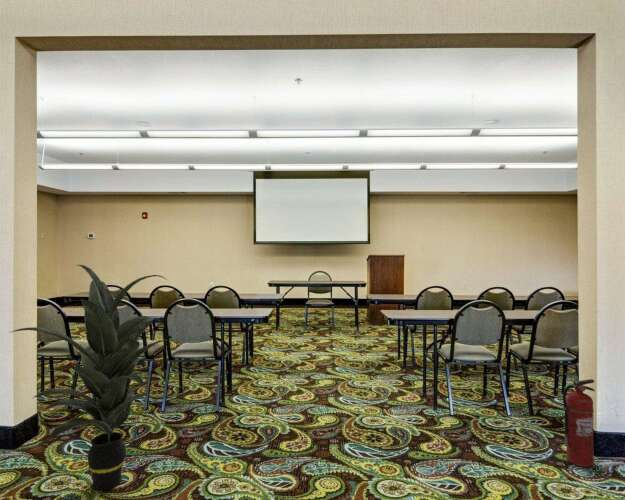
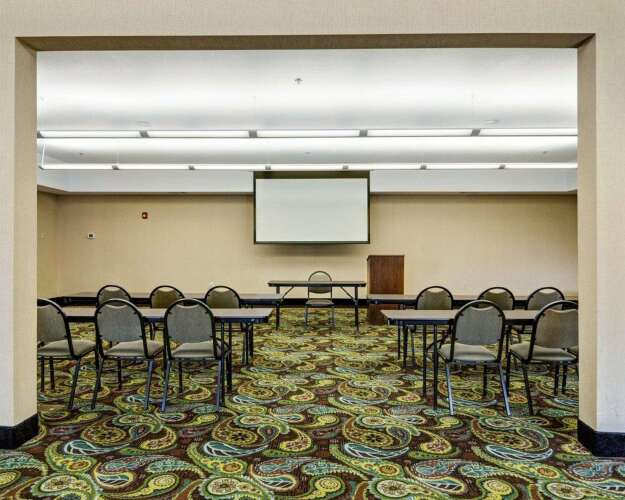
- indoor plant [8,264,169,491]
- fire extinguisher [562,378,596,468]
